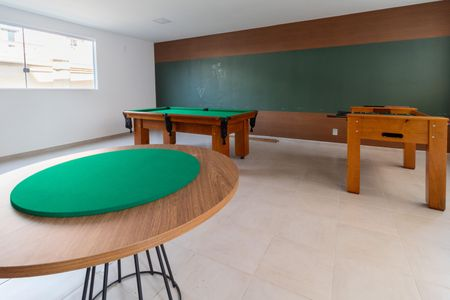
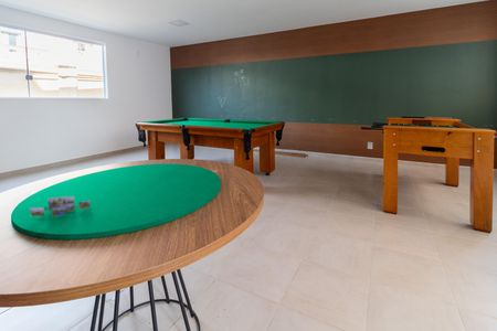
+ playing card [29,195,92,217]
